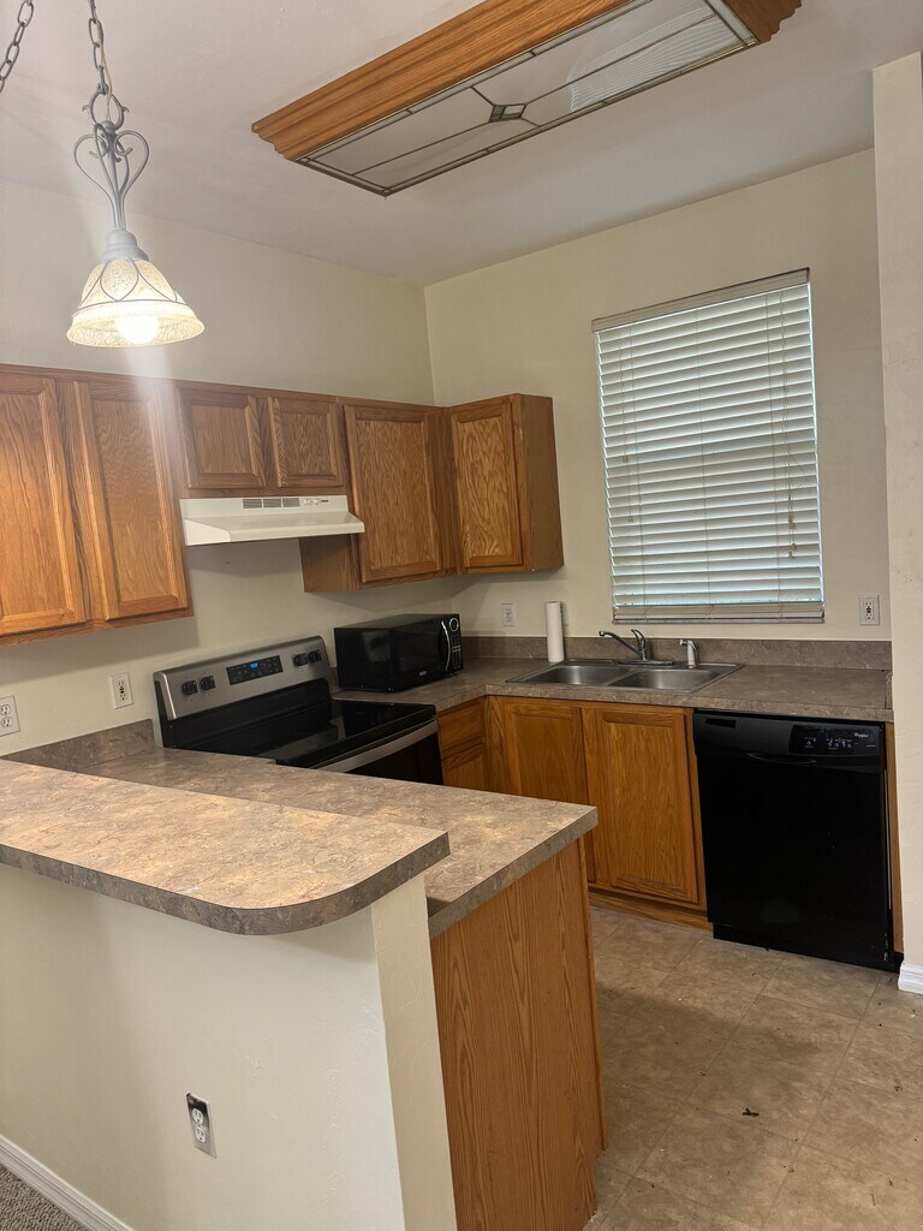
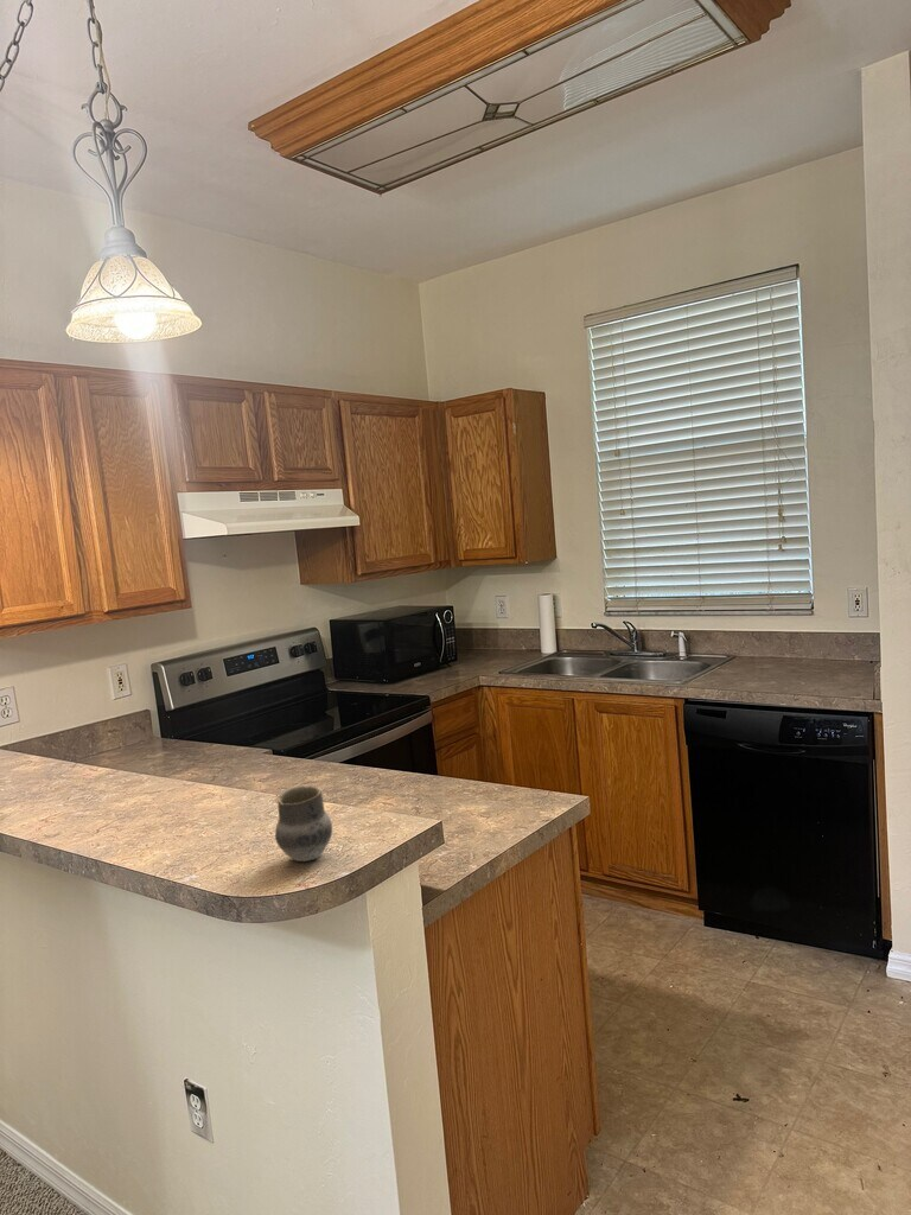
+ cup [274,784,333,863]
